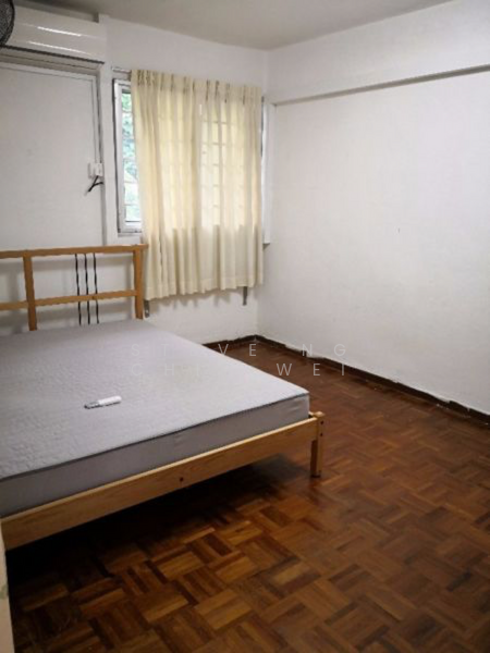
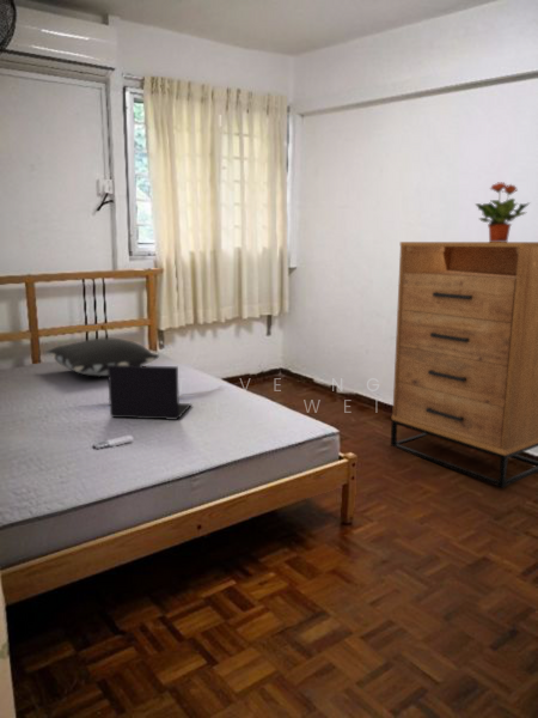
+ potted plant [473,181,532,242]
+ laptop [106,365,194,421]
+ dresser [390,241,538,489]
+ pillow [44,337,160,378]
